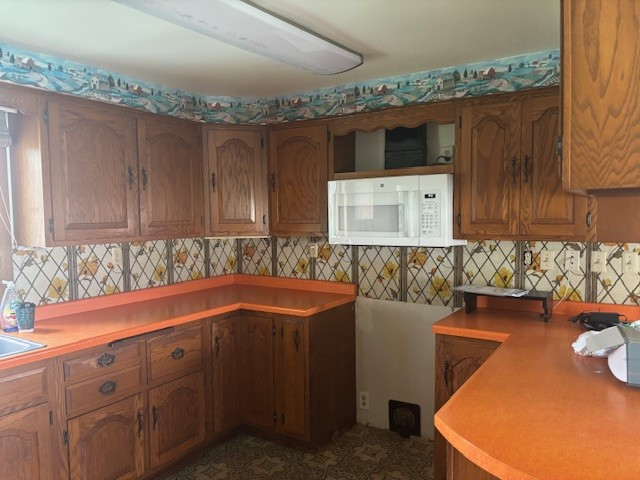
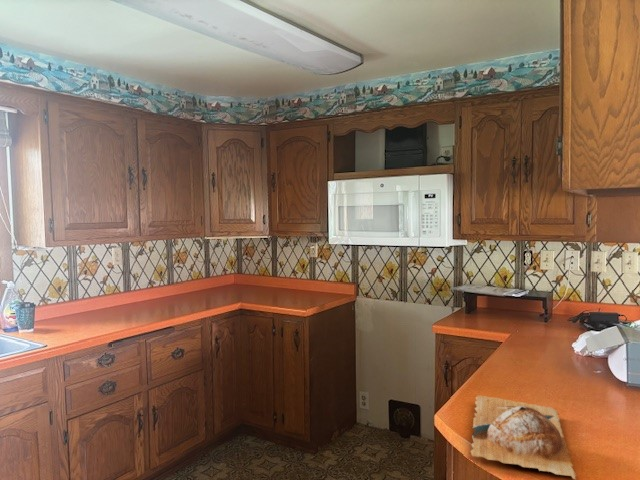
+ chopping board [469,394,578,480]
